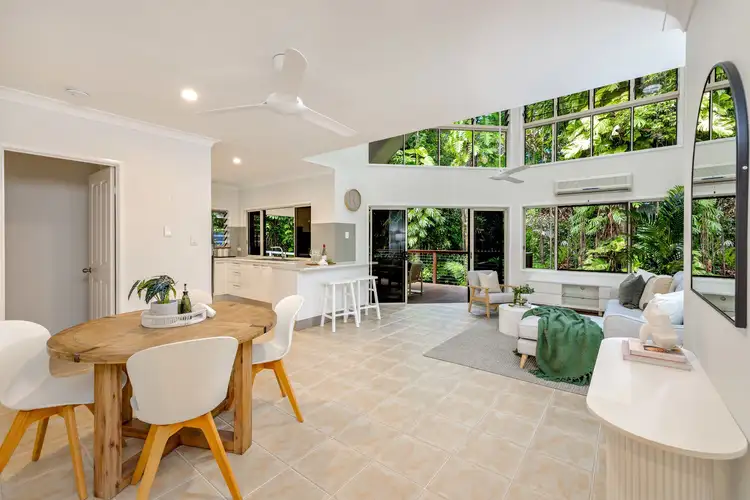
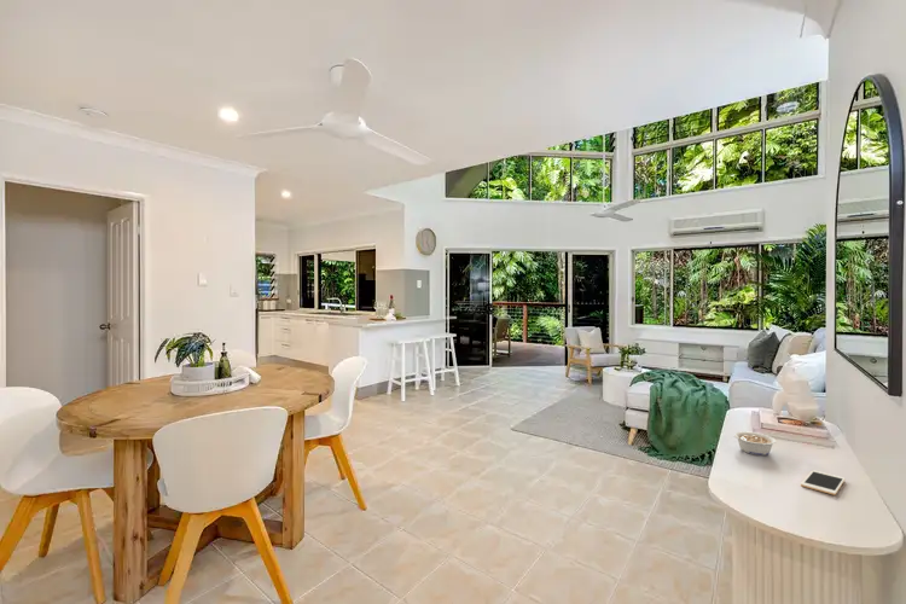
+ legume [732,430,777,457]
+ cell phone [800,469,847,496]
